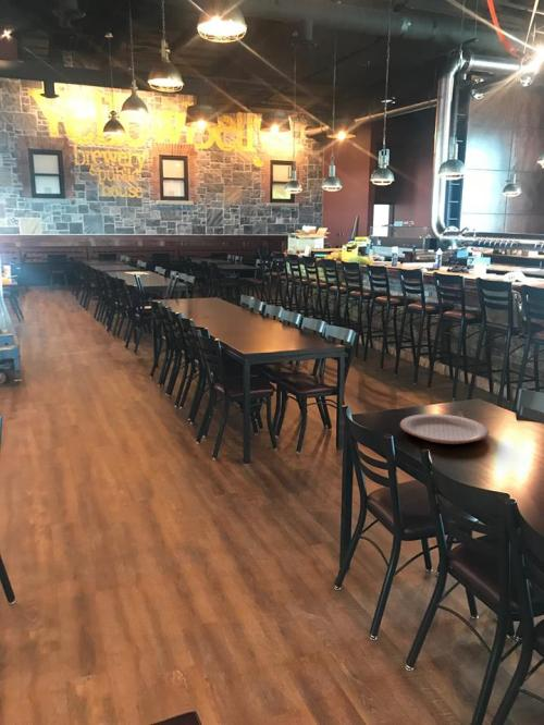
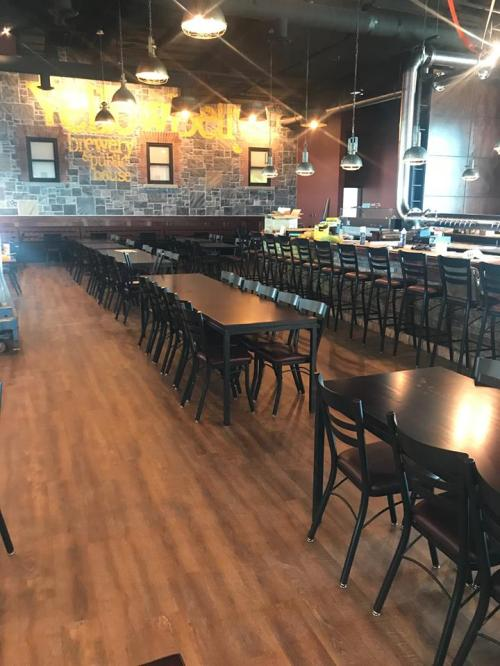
- plate [399,413,491,445]
